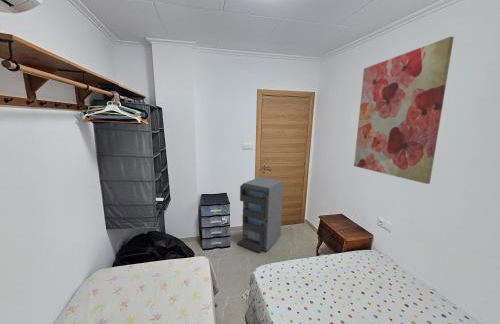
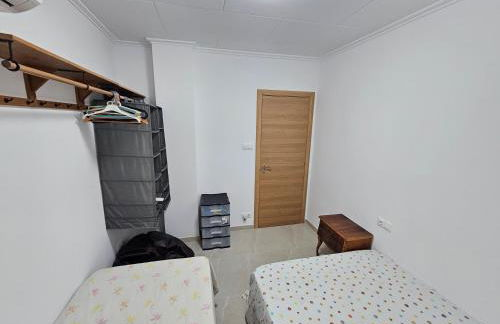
- wall art [353,36,455,185]
- storage cabinet [236,176,284,253]
